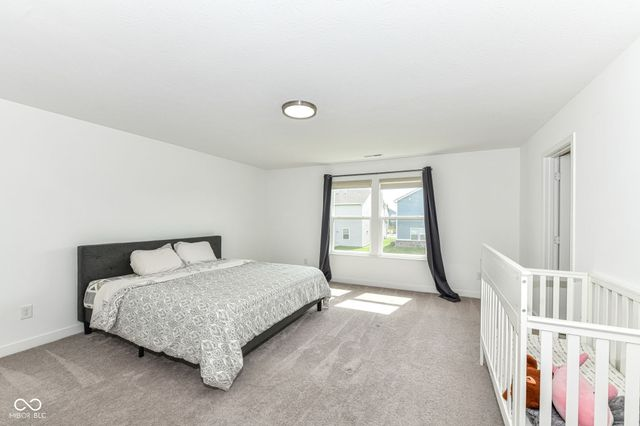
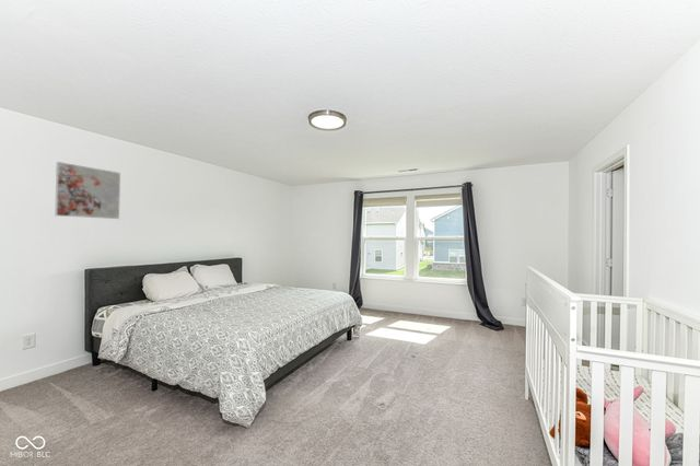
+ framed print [54,161,121,220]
